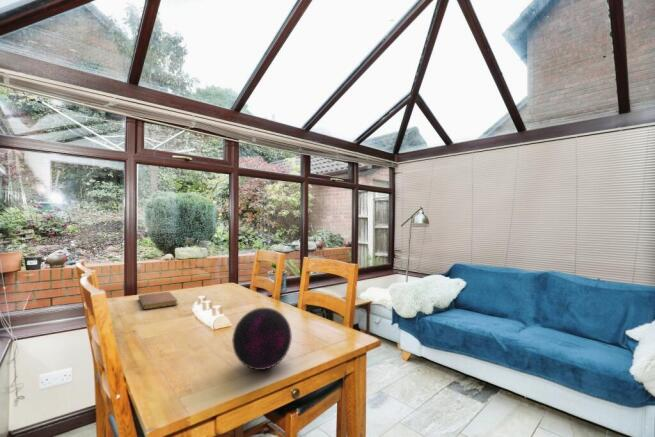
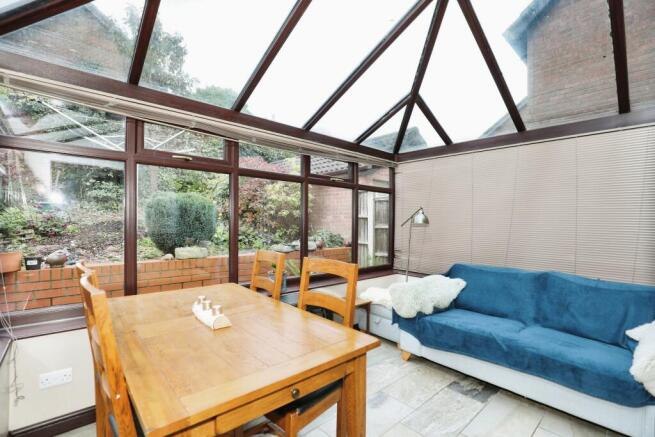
- notebook [137,291,179,310]
- decorative orb [231,307,293,371]
